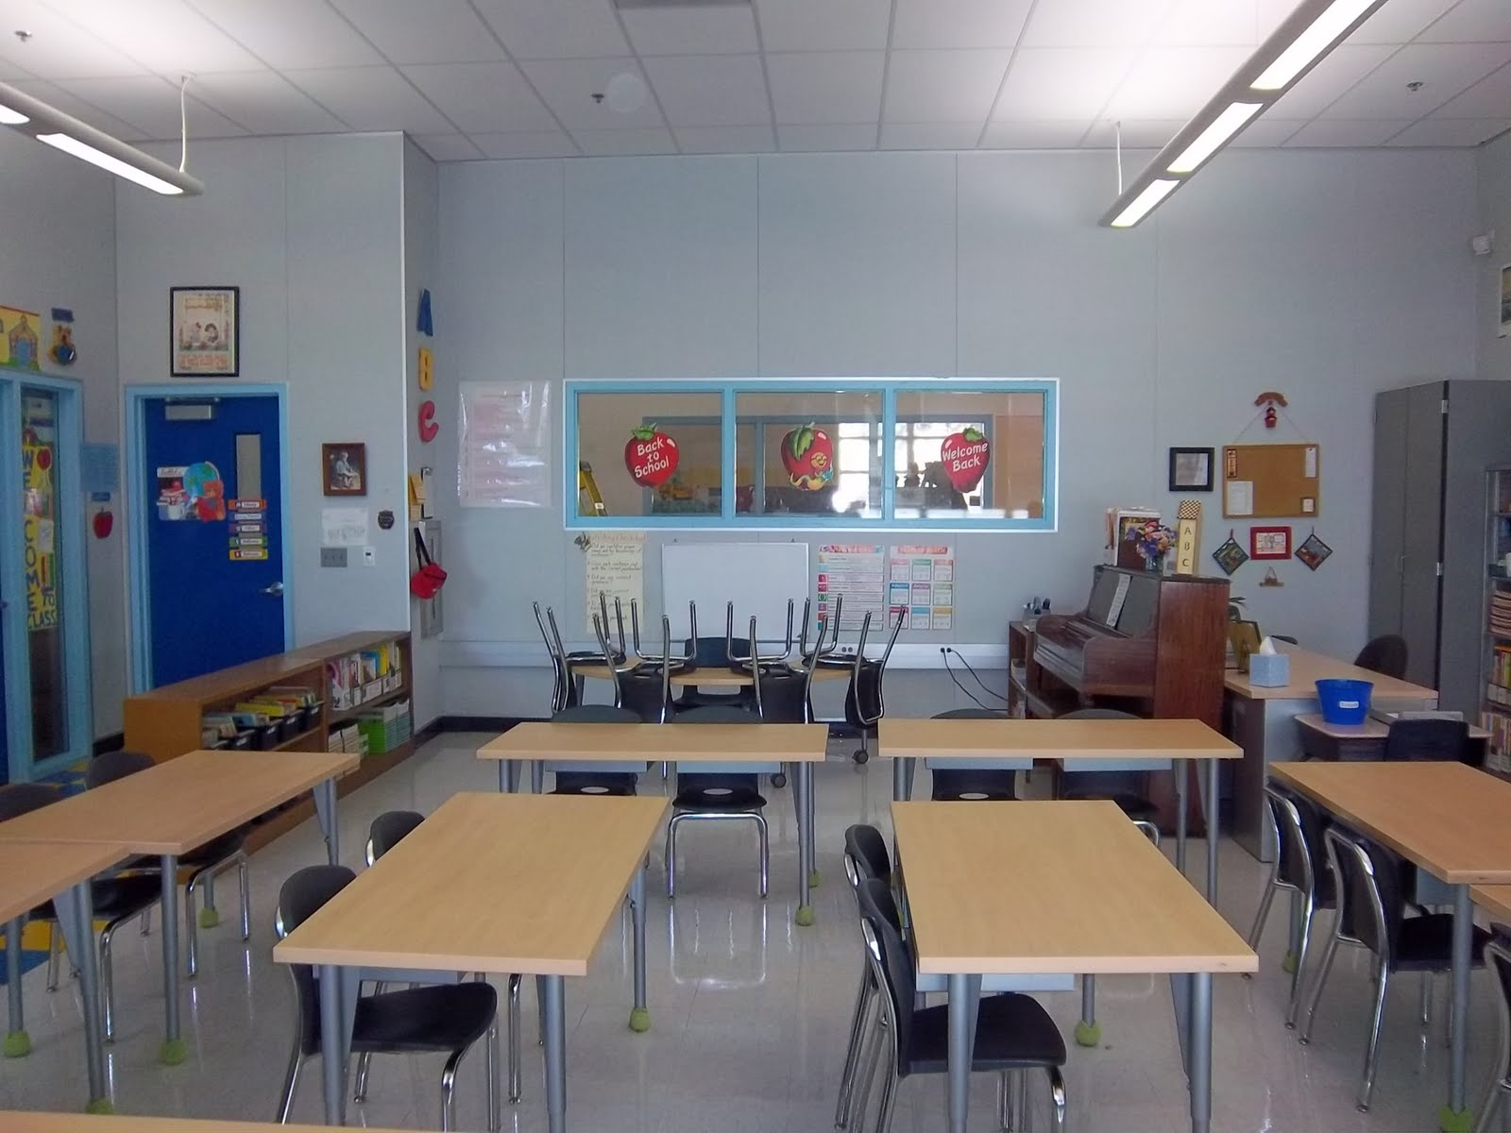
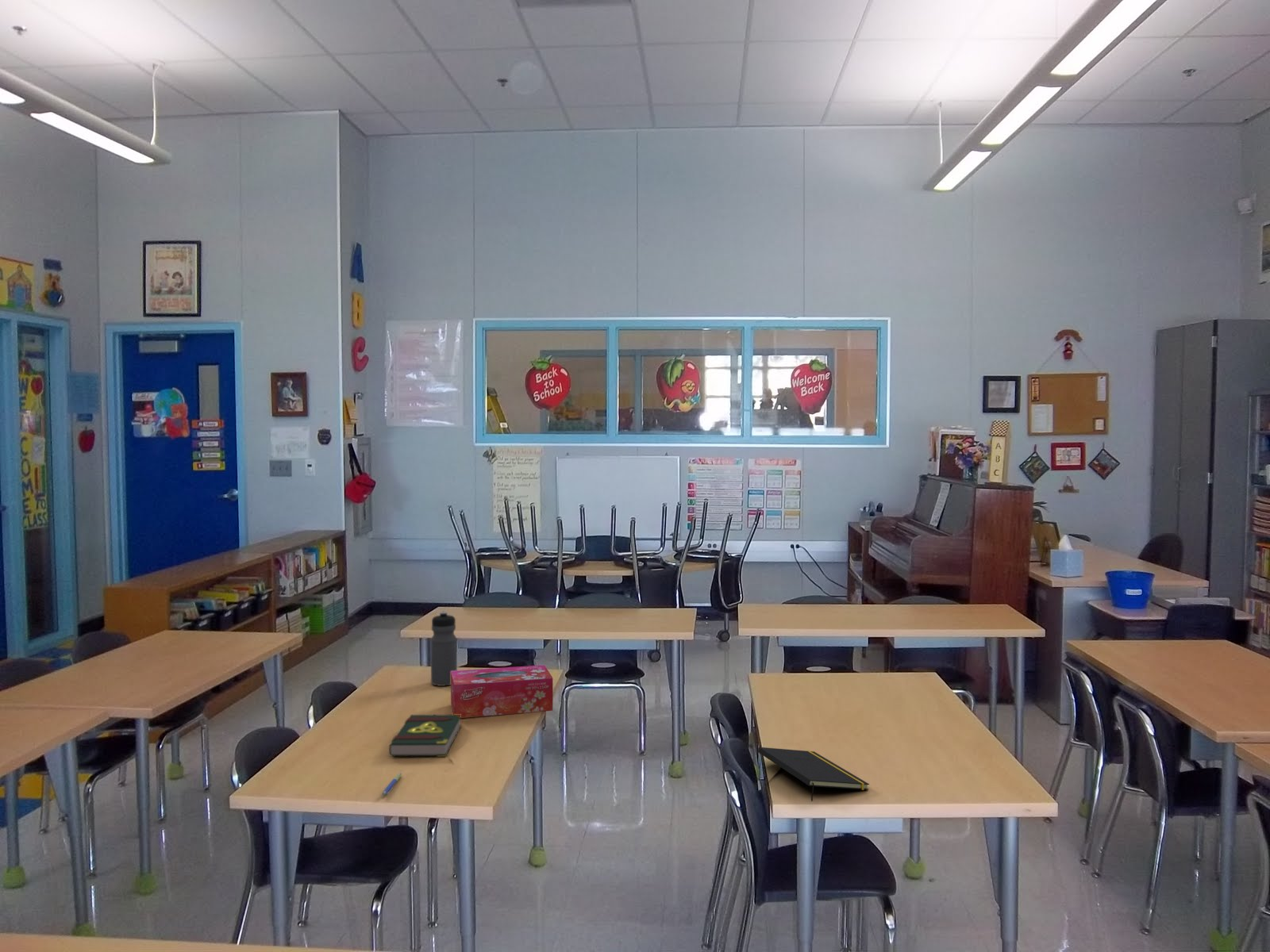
+ notepad [757,747,870,802]
+ pen [381,772,402,797]
+ water bottle [430,611,458,687]
+ tissue box [450,664,553,719]
+ book [388,713,462,758]
